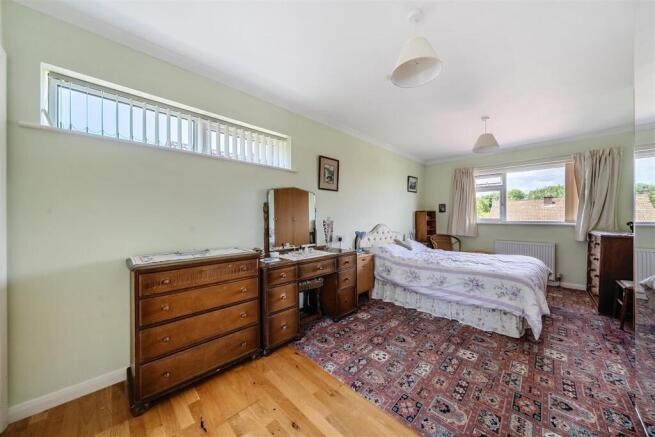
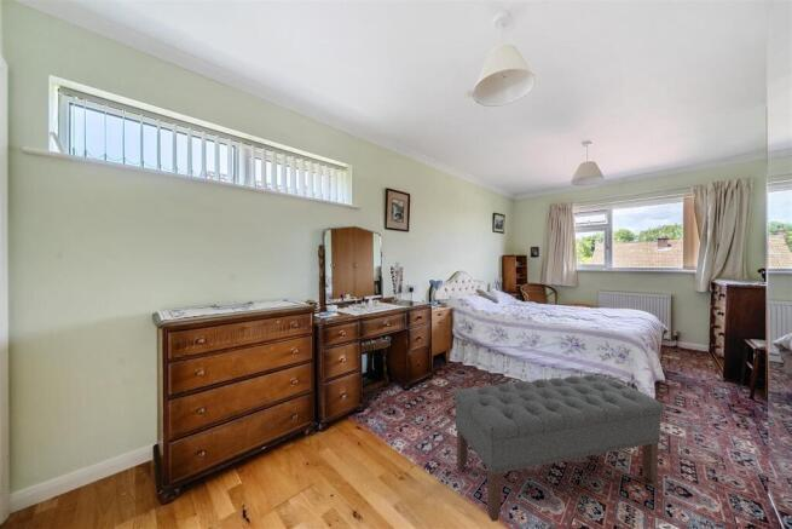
+ bench [452,374,665,523]
